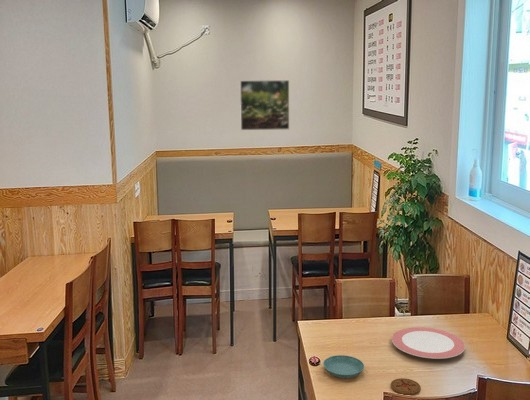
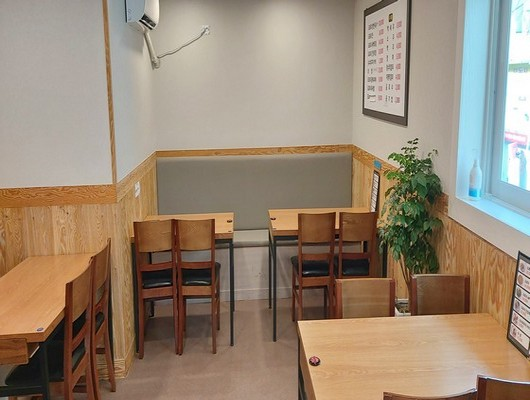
- saucer [322,354,365,379]
- plate [391,326,466,360]
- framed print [239,79,290,131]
- coaster [390,377,422,396]
